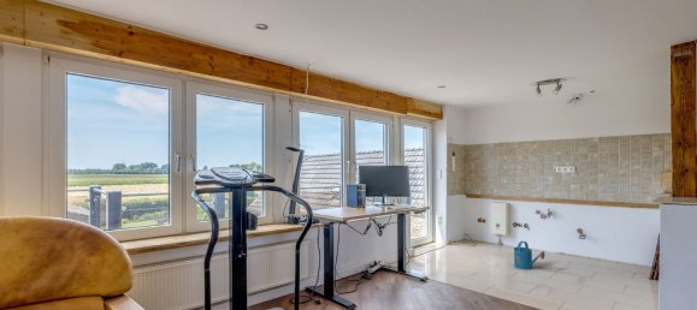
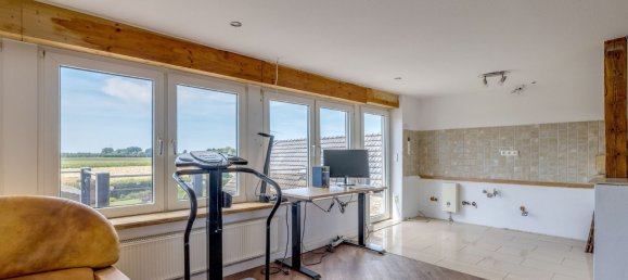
- watering can [513,240,547,270]
